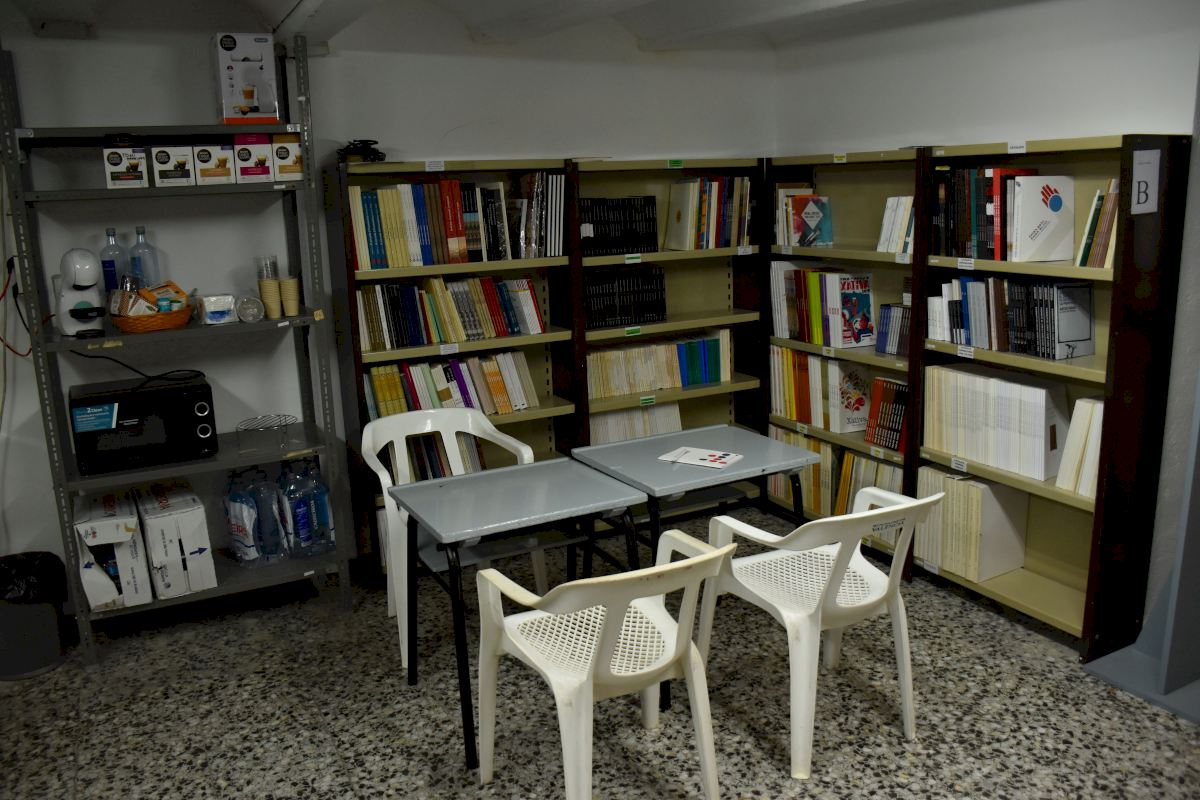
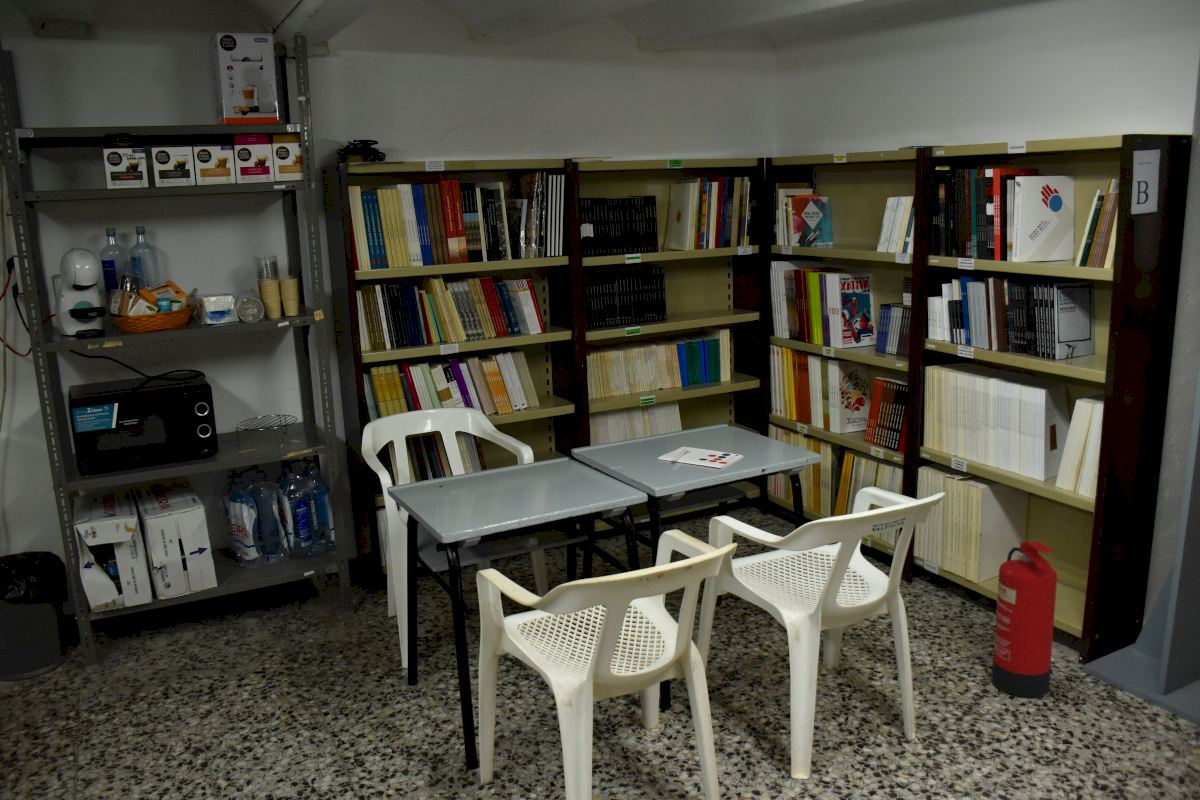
+ fire extinguisher [990,540,1058,698]
